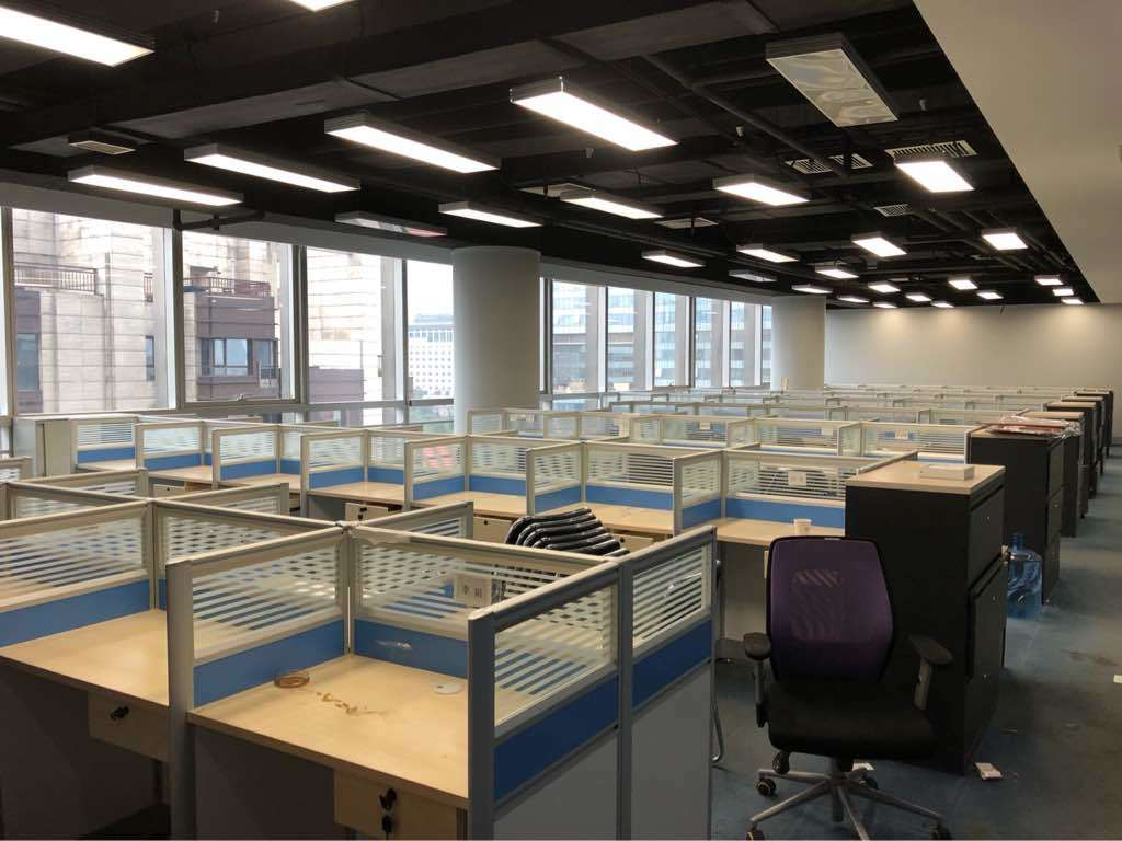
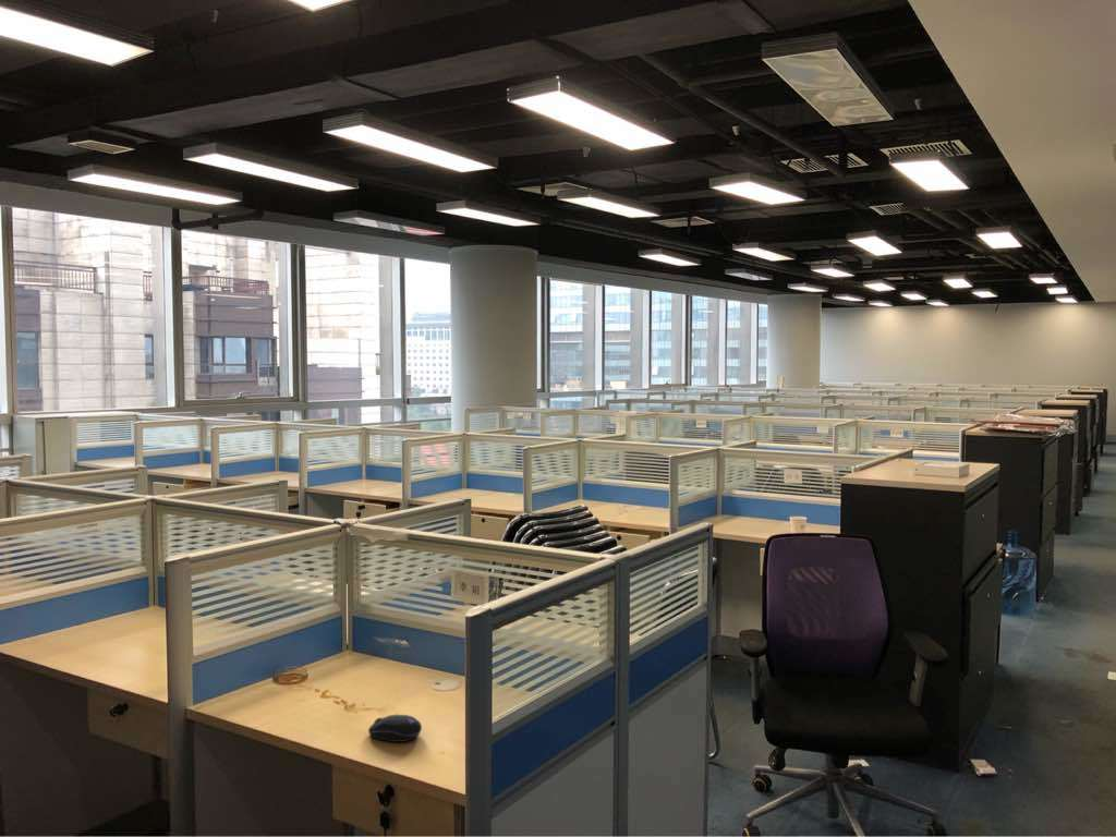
+ computer mouse [367,714,423,743]
